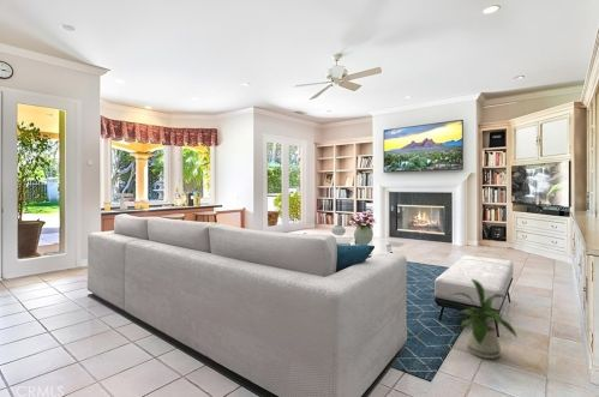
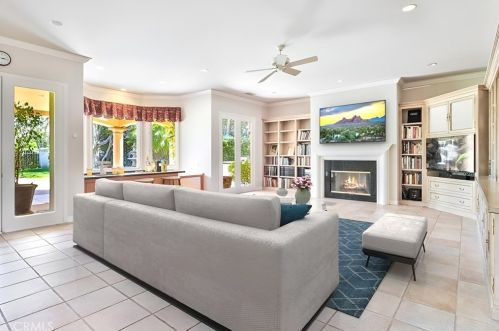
- house plant [449,277,519,360]
